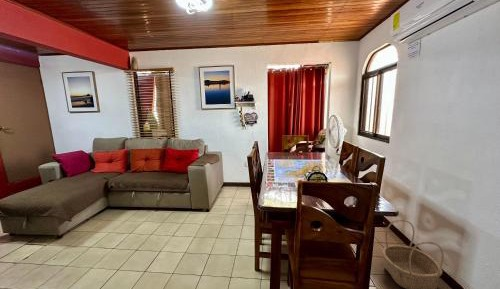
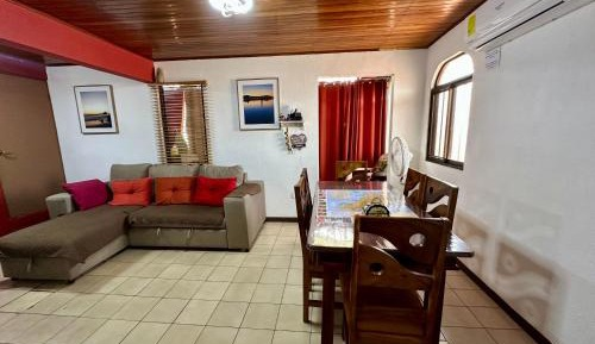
- basket [381,219,445,289]
